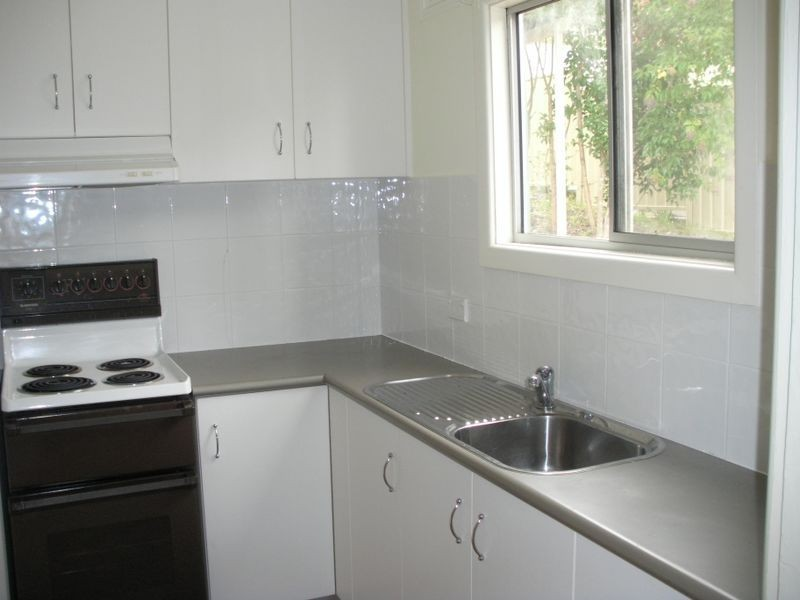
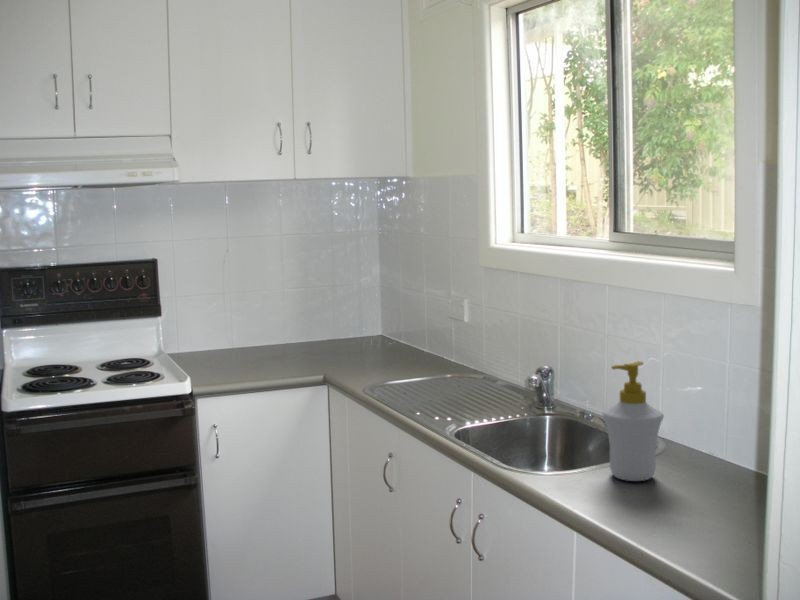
+ soap bottle [601,360,665,482]
